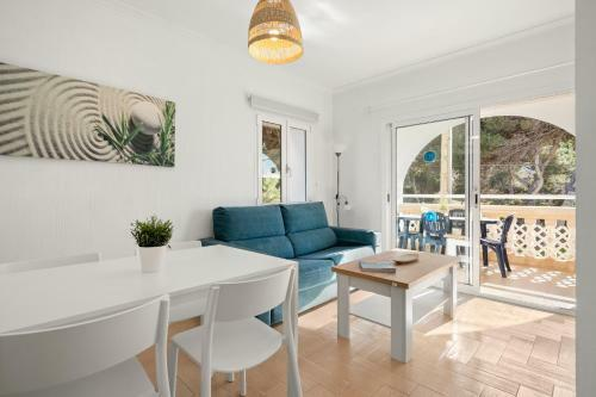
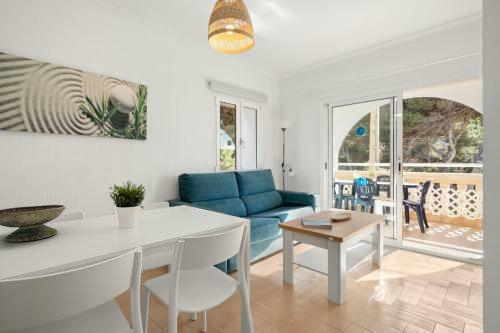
+ decorative bowl [0,204,67,243]
